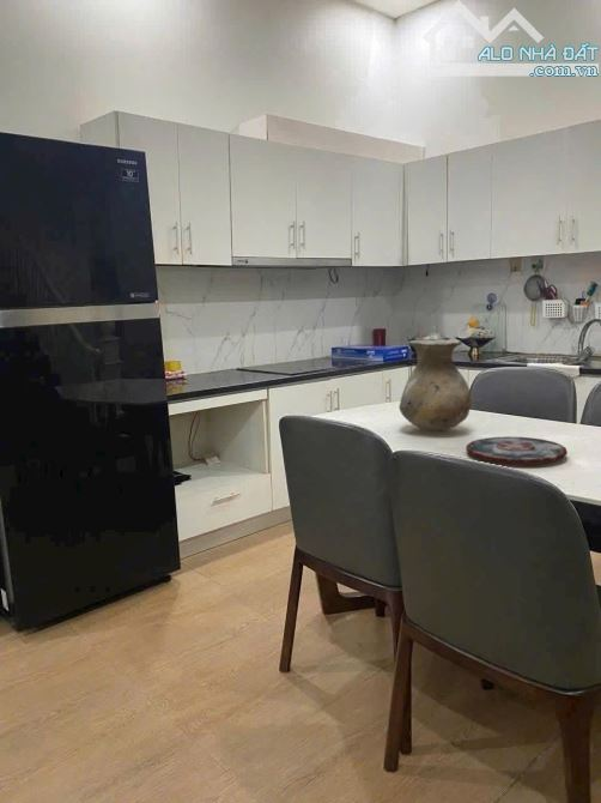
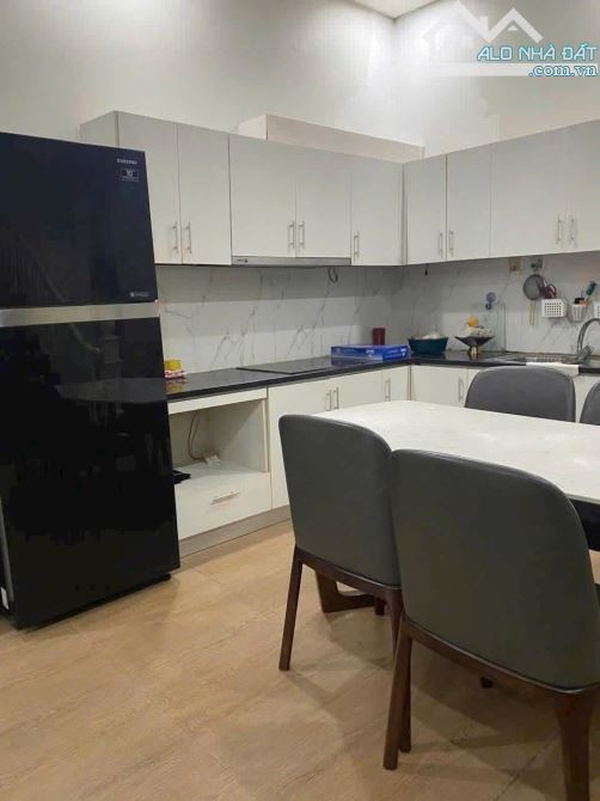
- vase [397,338,472,431]
- plate [465,435,569,465]
